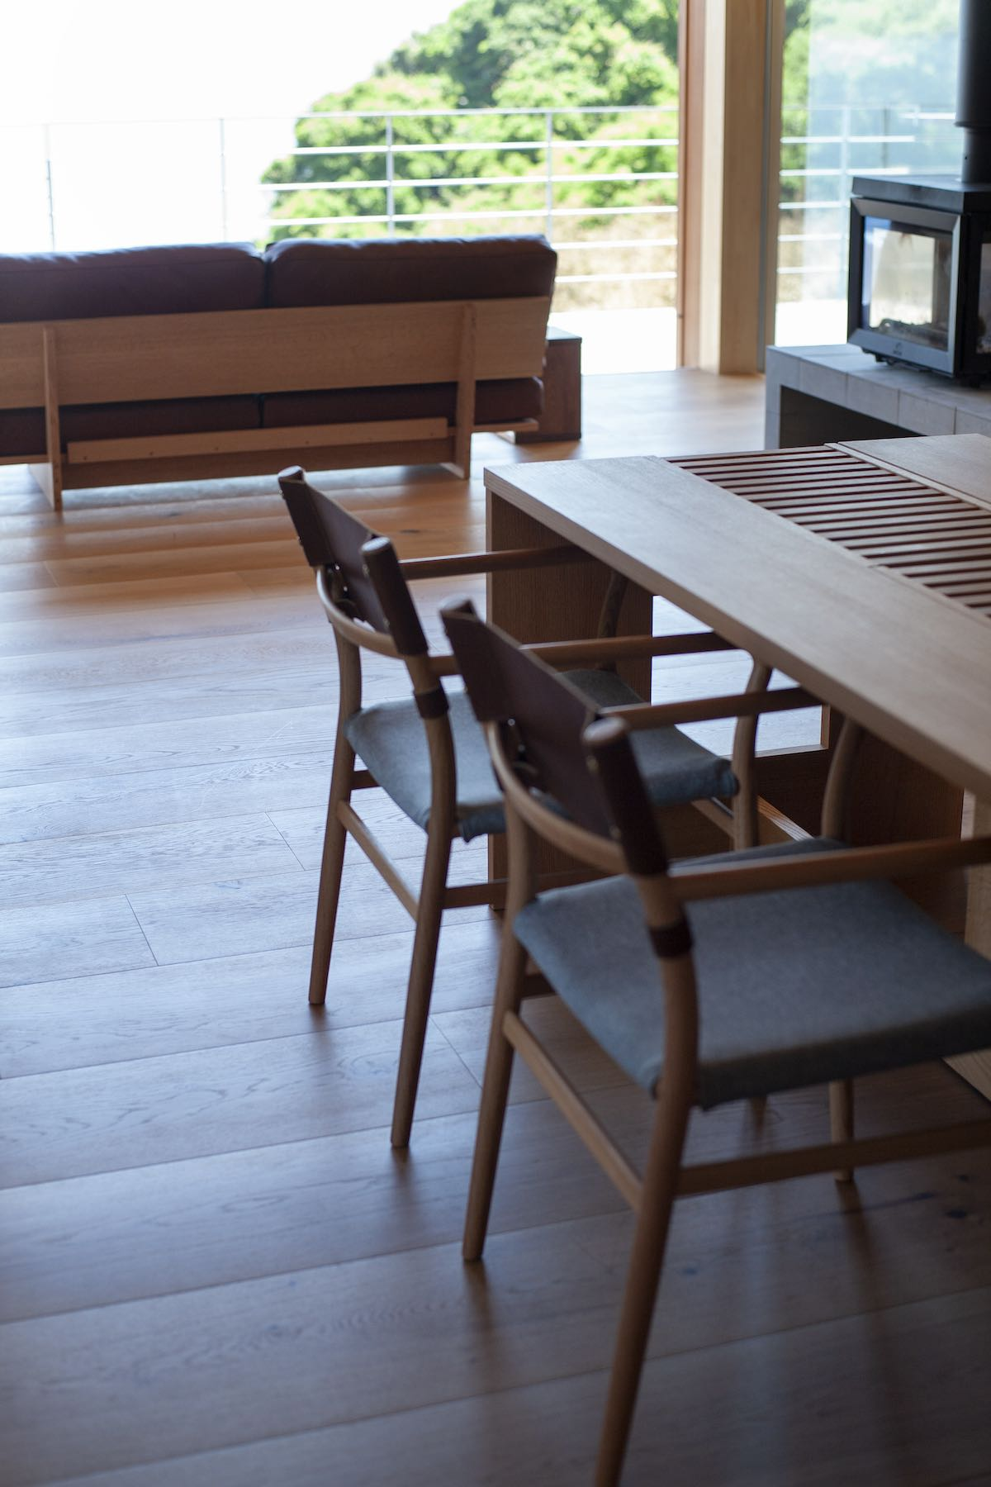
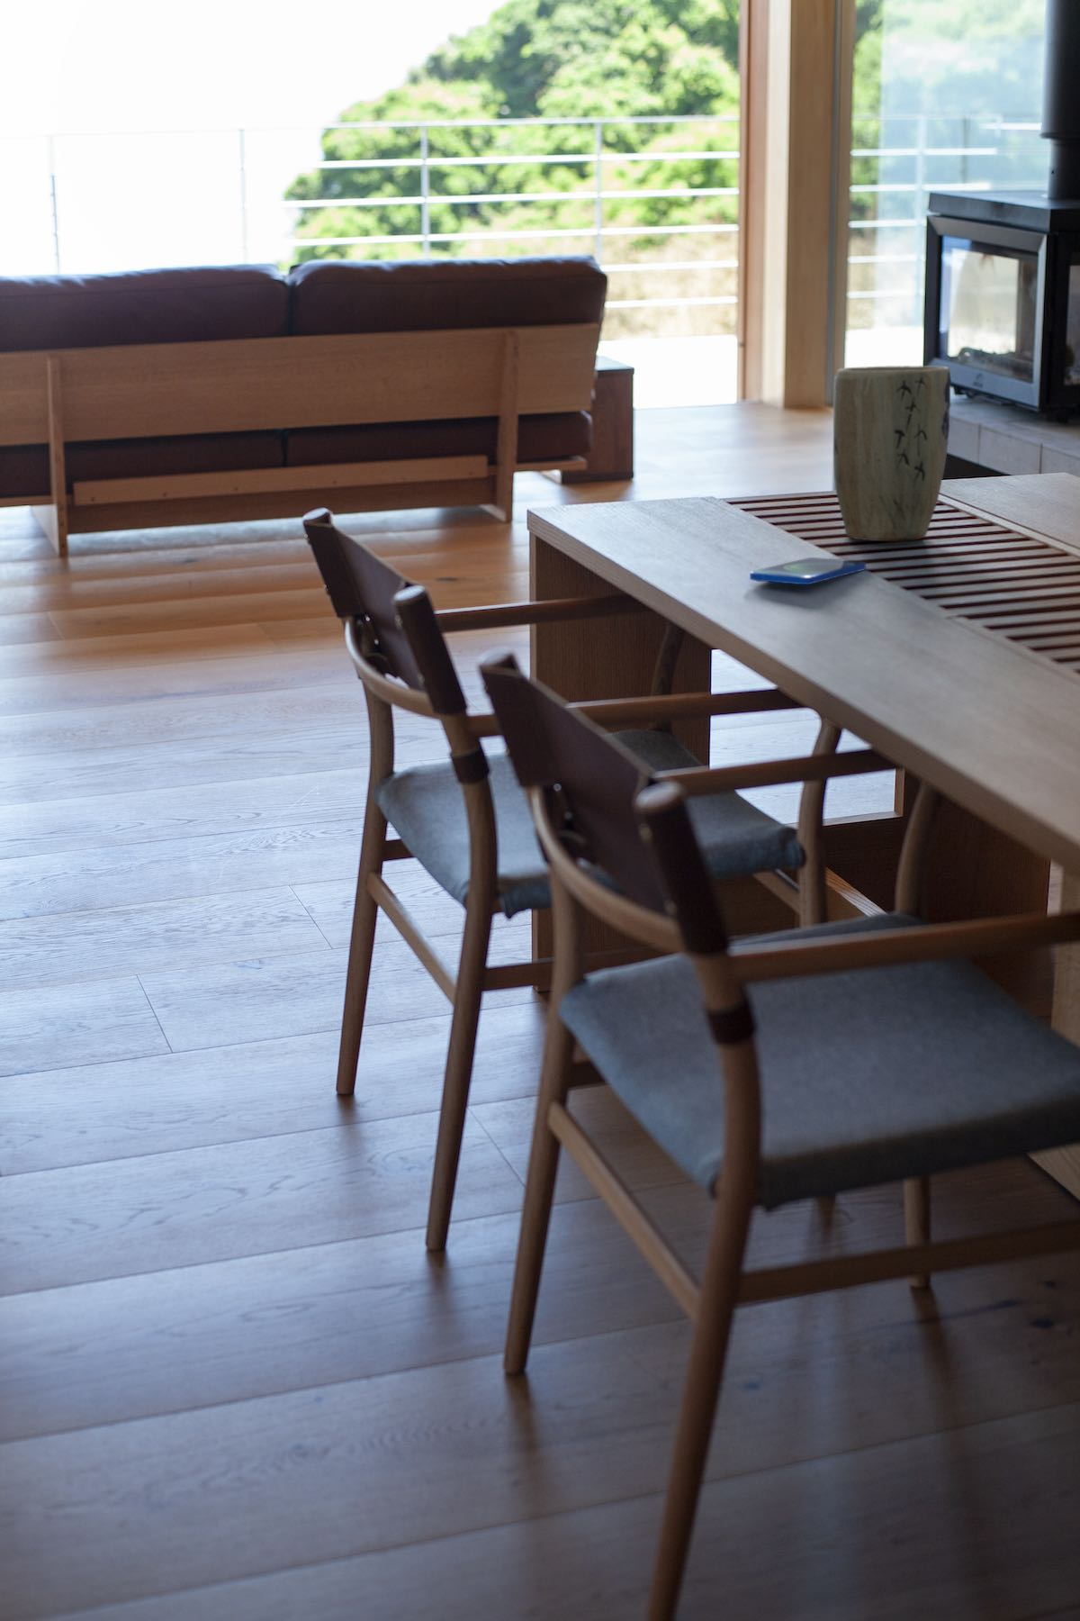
+ plant pot [833,364,952,542]
+ smartphone [749,556,867,585]
